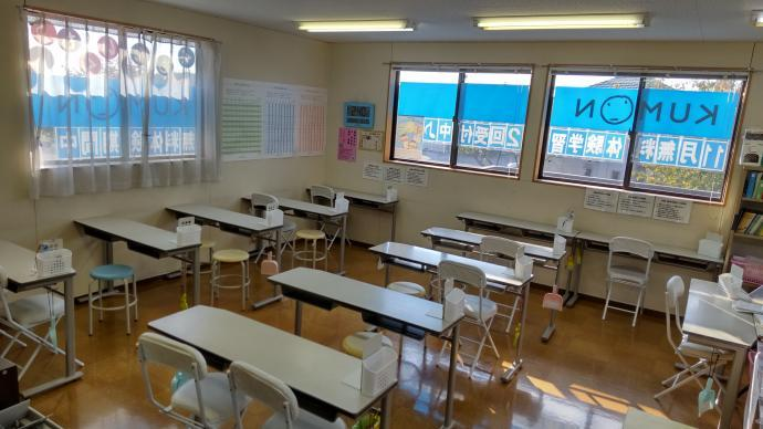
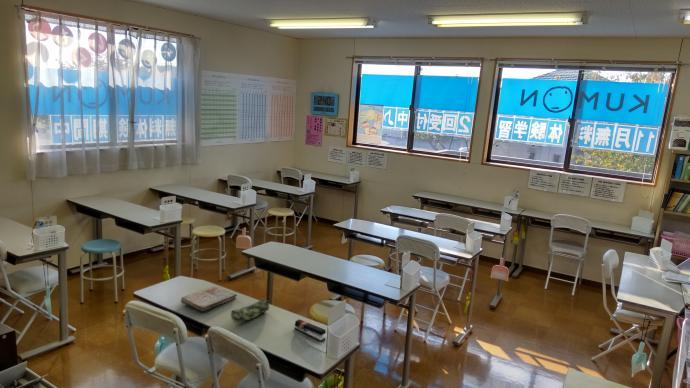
+ pencil case [230,298,270,324]
+ stapler [293,318,327,342]
+ book [180,285,238,313]
